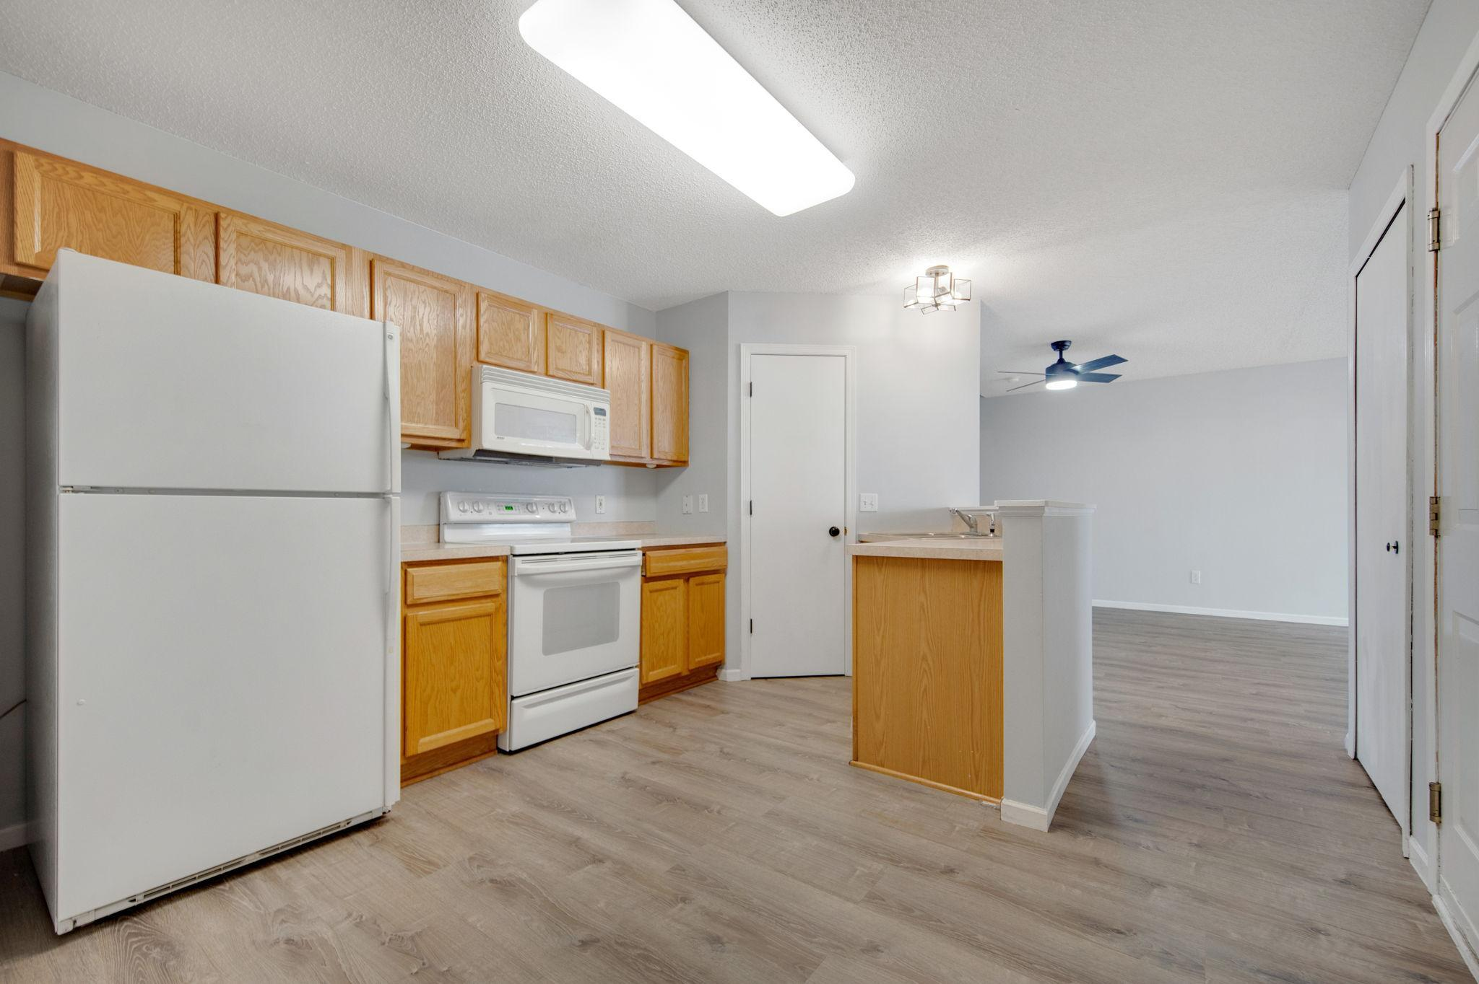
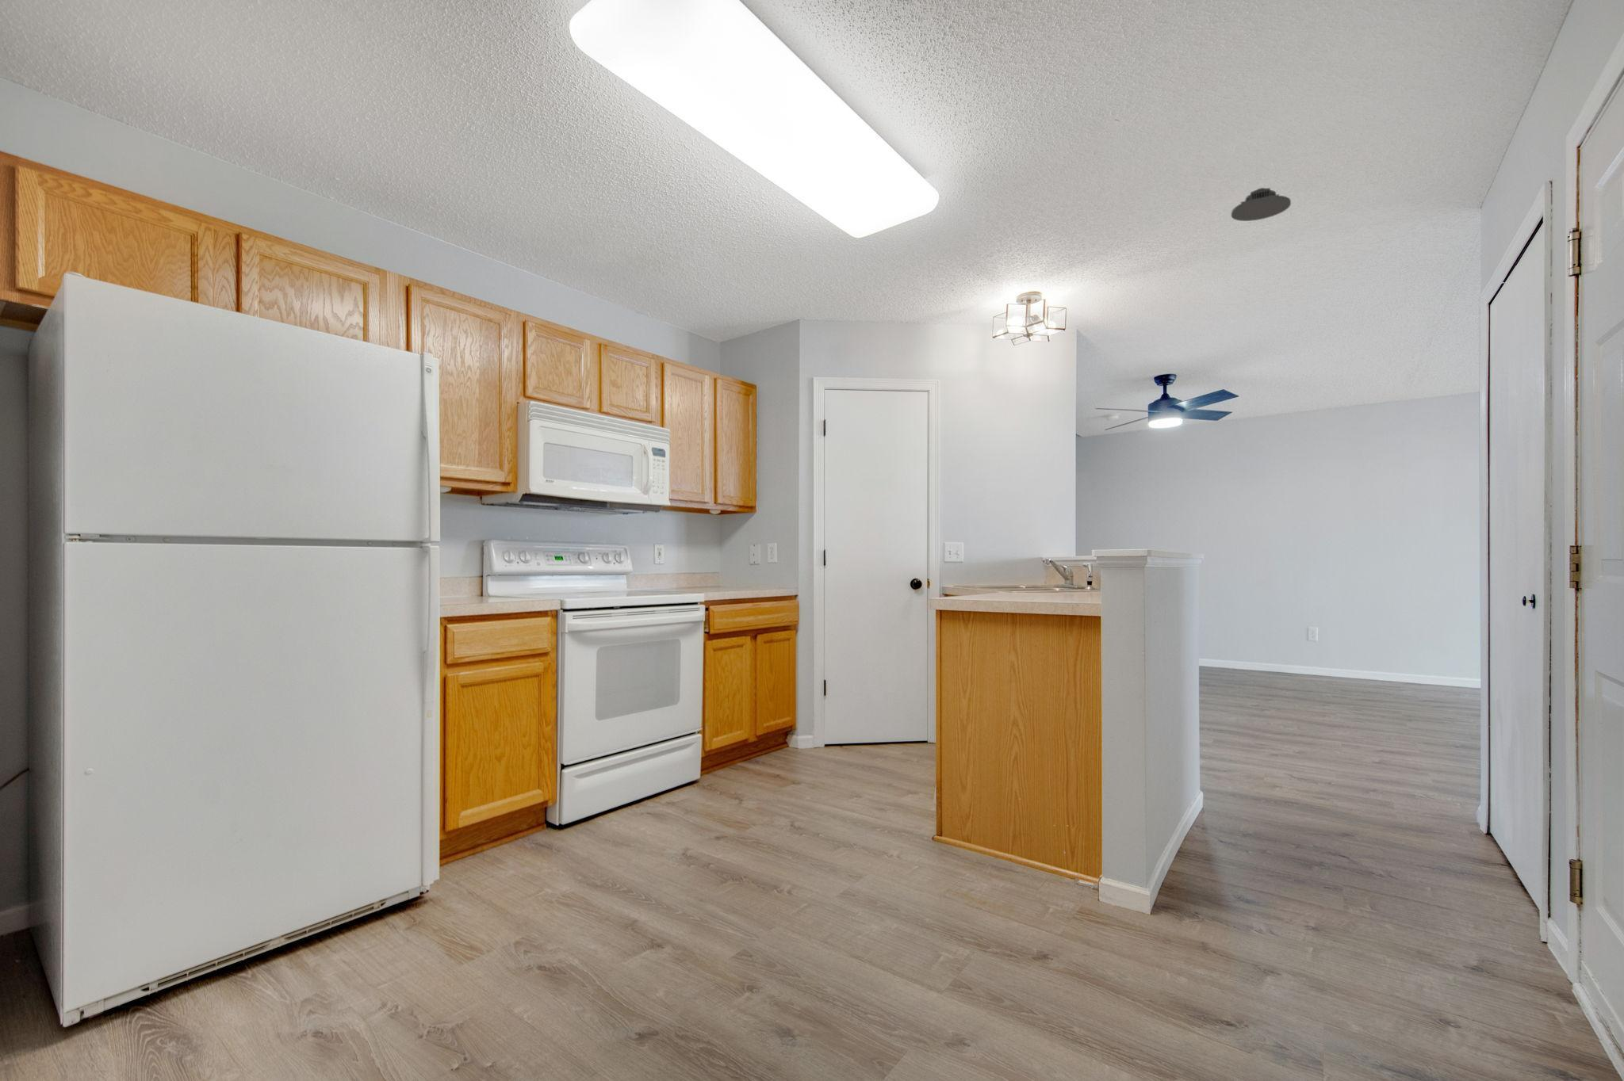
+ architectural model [1231,187,1292,222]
